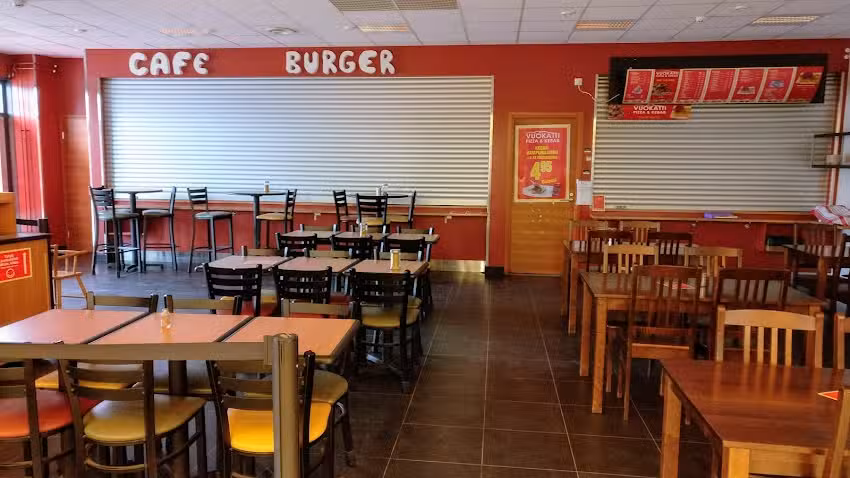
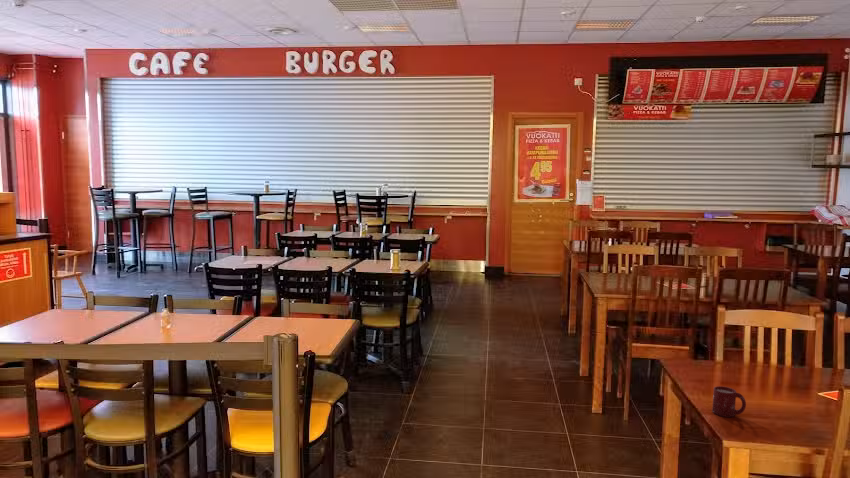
+ cup [711,385,747,418]
